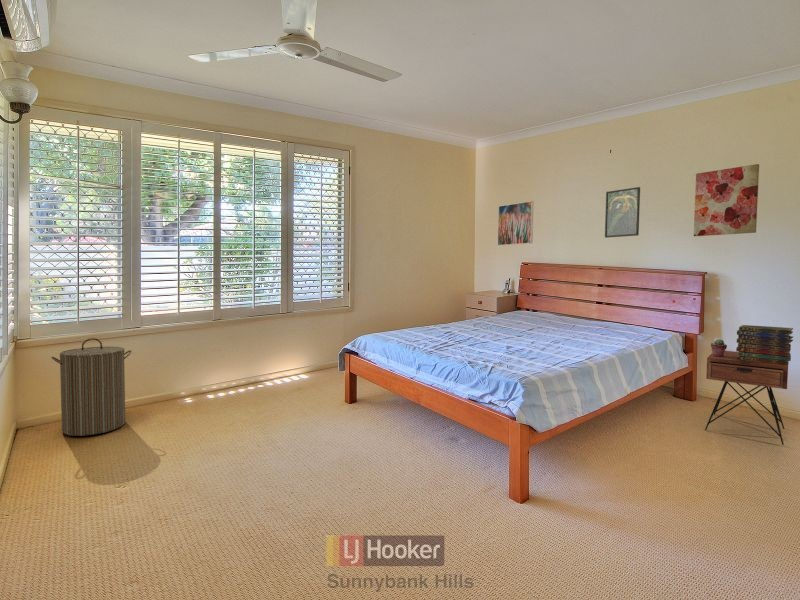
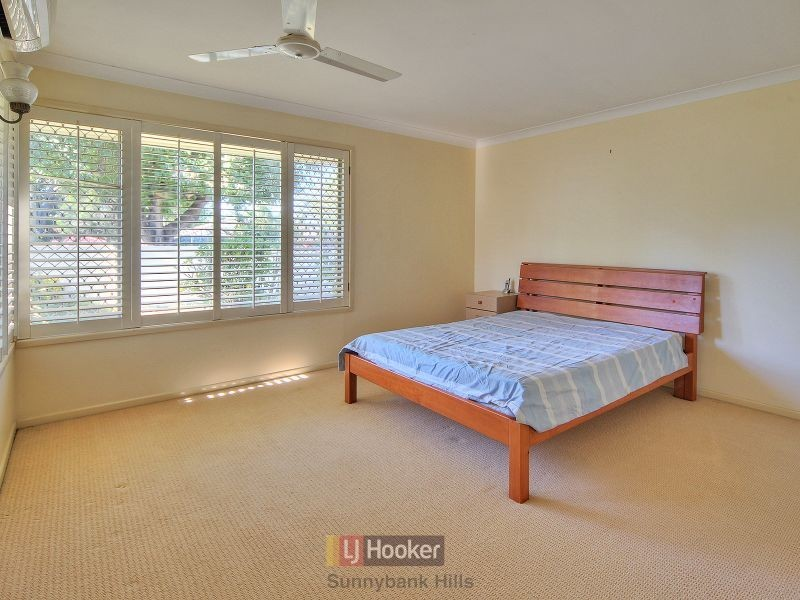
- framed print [604,186,641,239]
- potted succulent [710,338,728,357]
- laundry hamper [50,337,133,437]
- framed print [497,200,534,247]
- book stack [735,324,794,366]
- nightstand [704,350,789,446]
- wall art [693,163,760,237]
